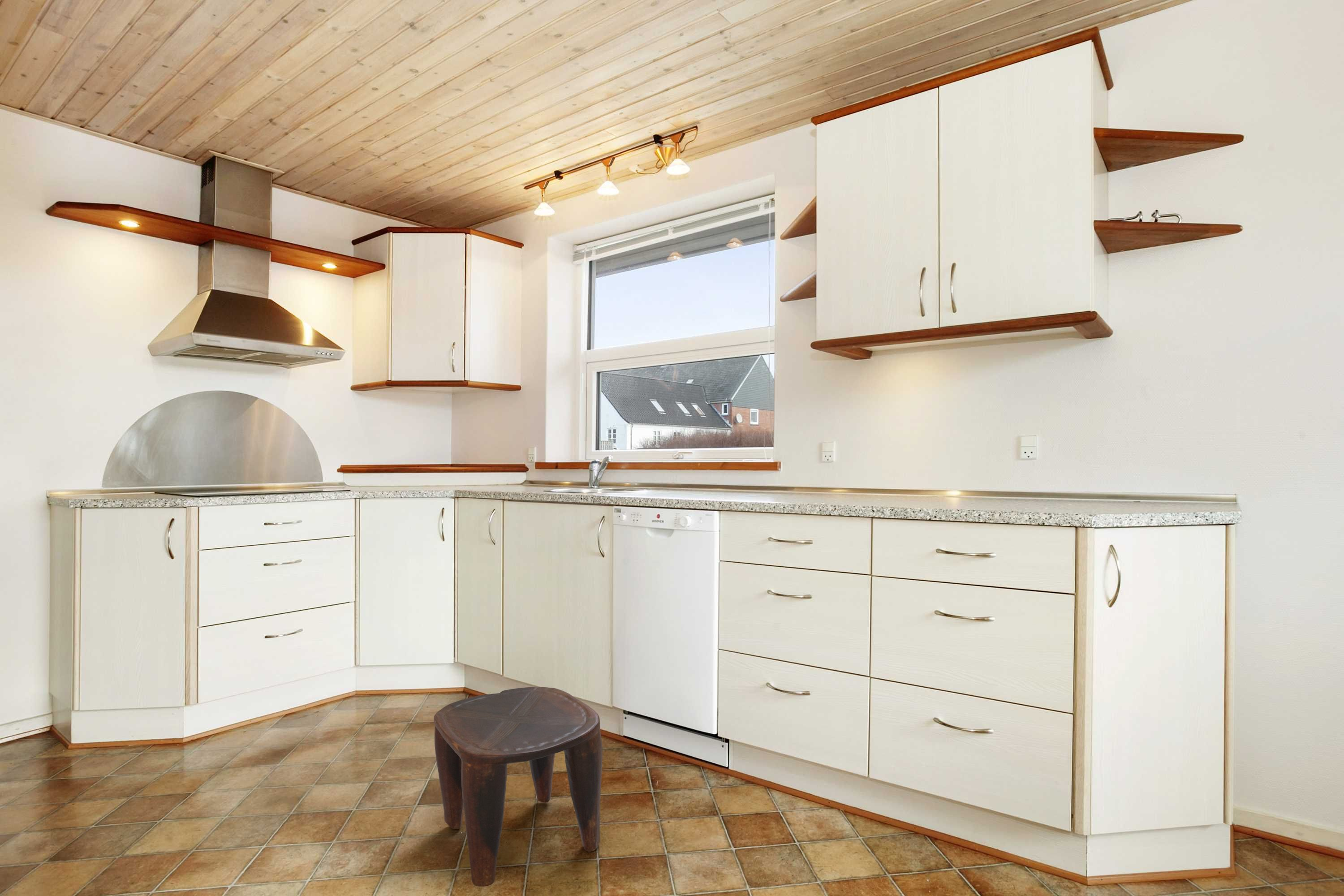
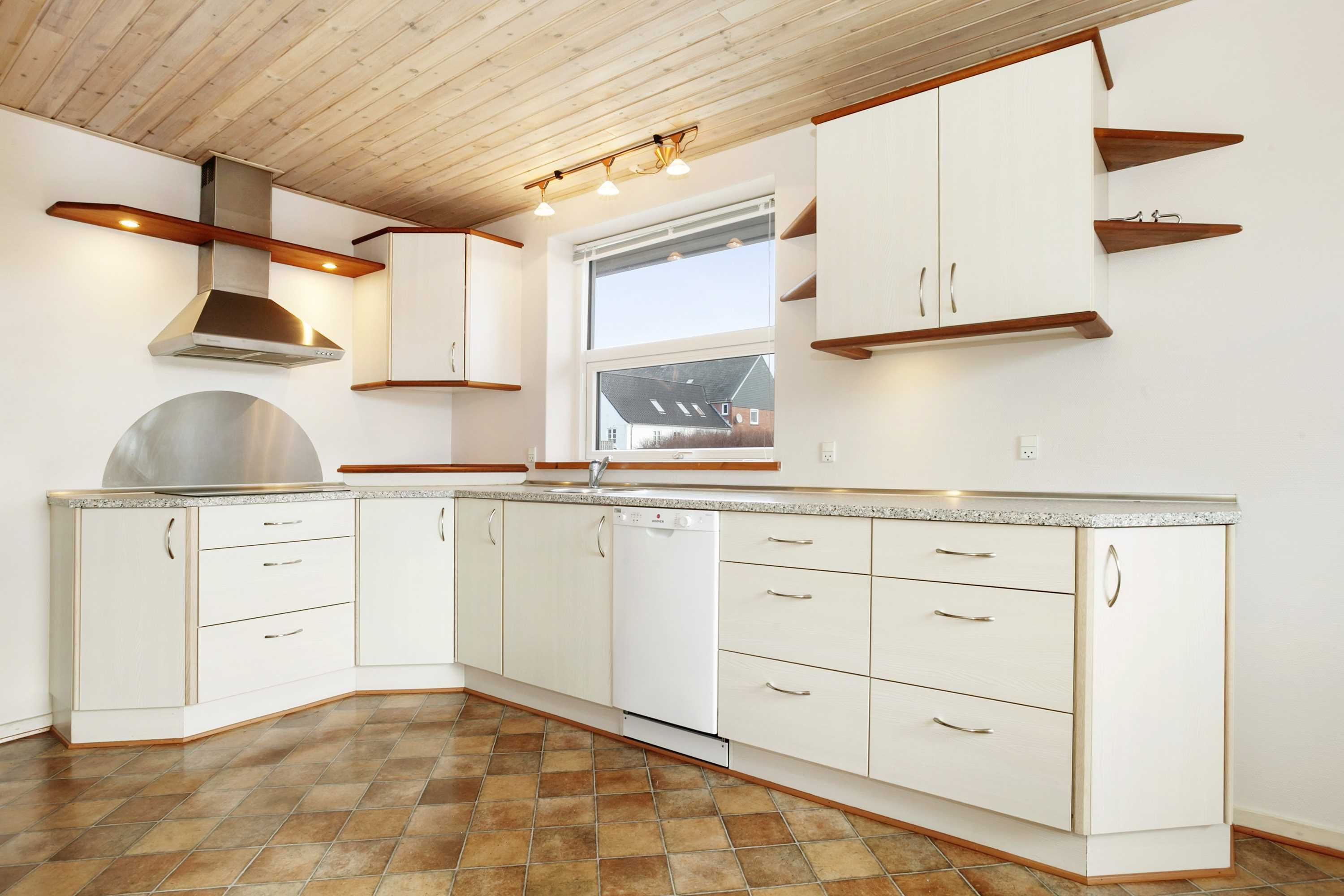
- stool [433,686,603,887]
